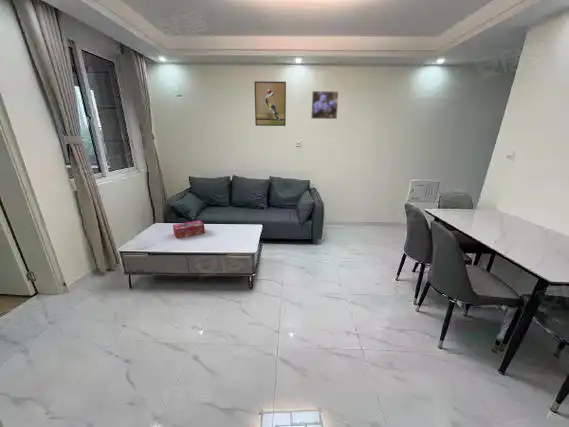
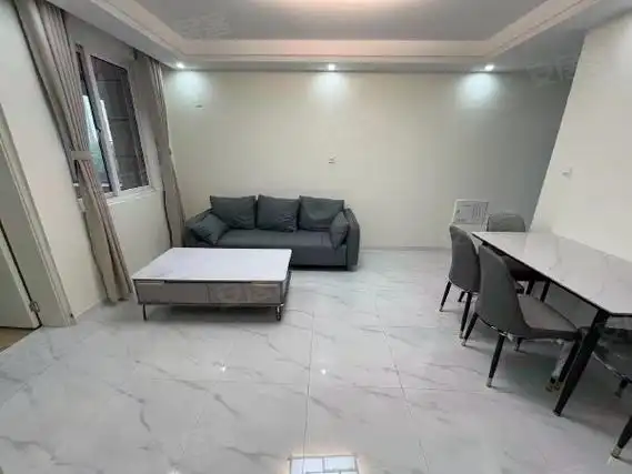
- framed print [310,90,340,120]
- tissue box [172,219,206,239]
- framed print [253,80,287,127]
